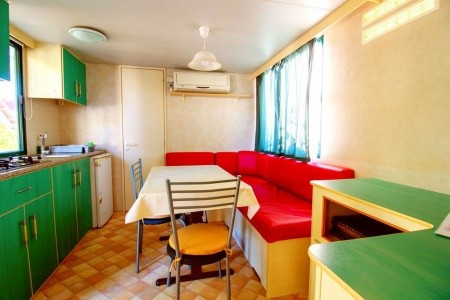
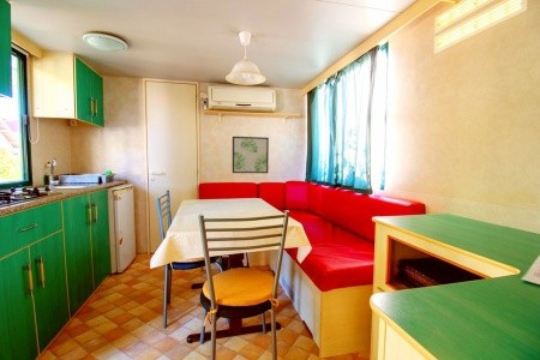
+ wall art [232,136,270,174]
